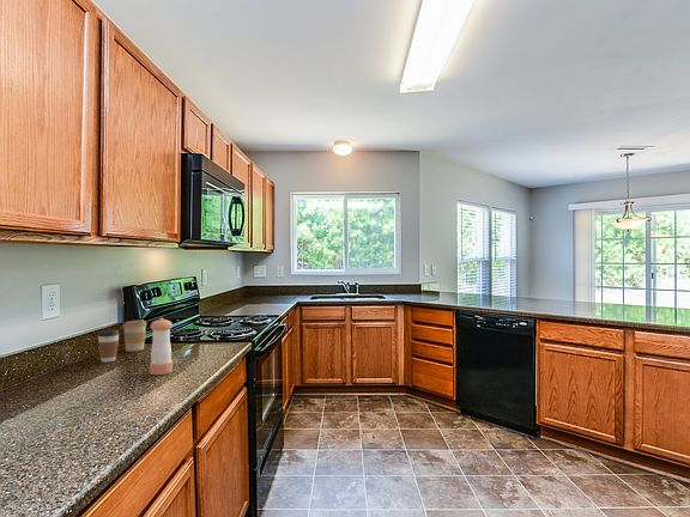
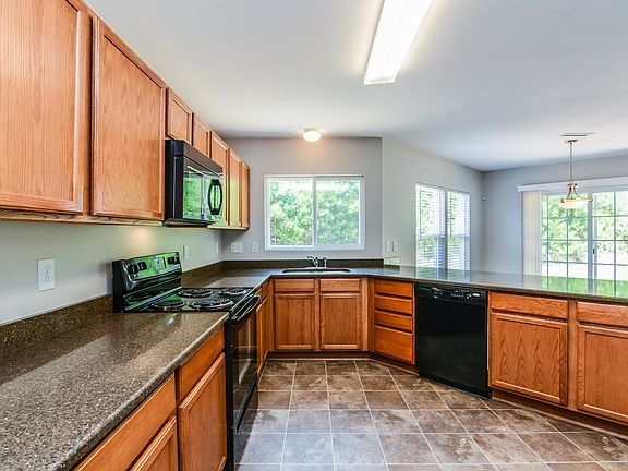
- coffee cup [121,318,147,353]
- pepper shaker [149,317,174,376]
- coffee cup [97,329,120,364]
